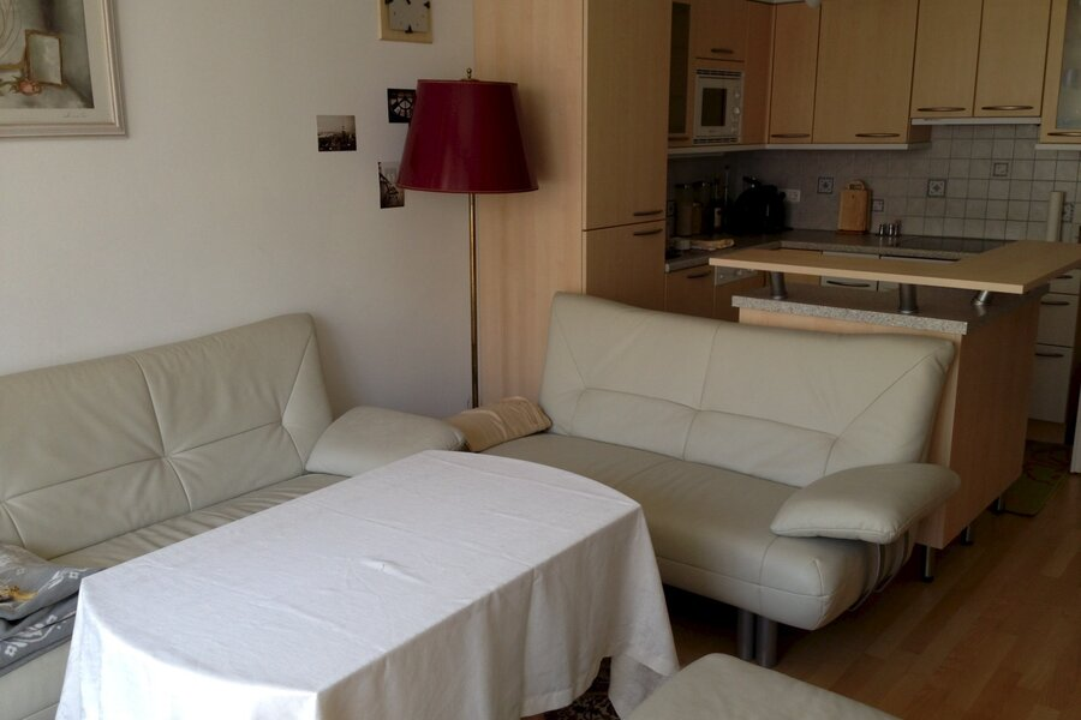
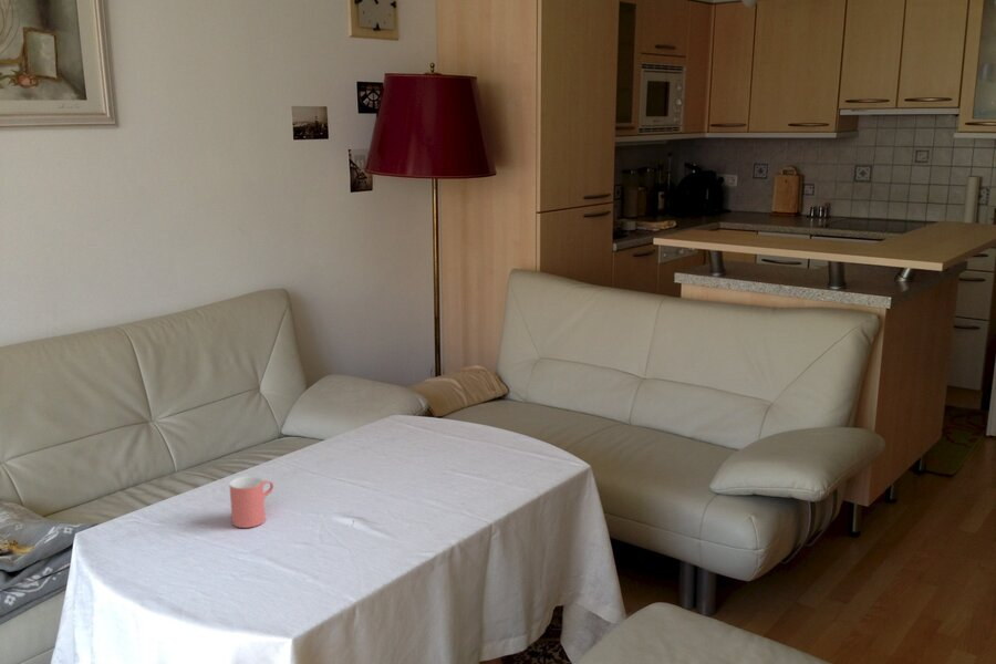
+ cup [228,475,274,529]
